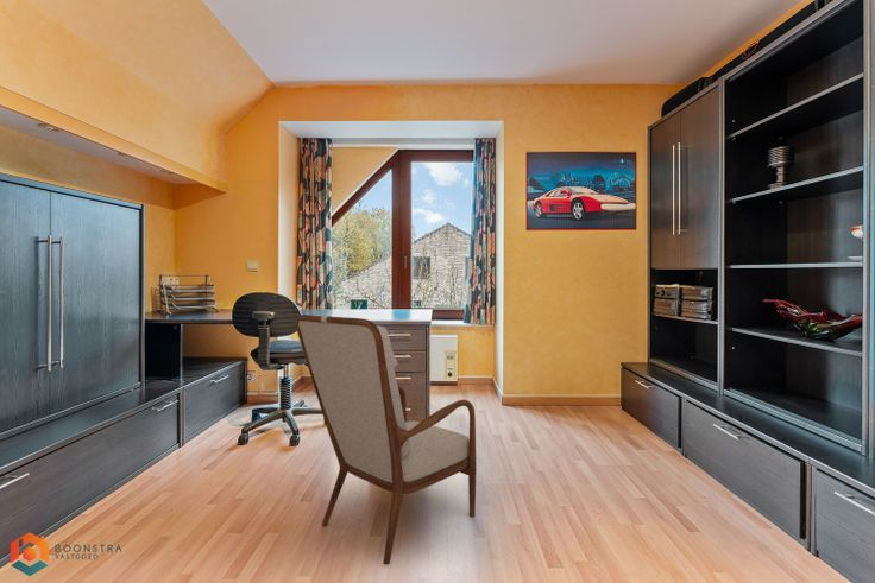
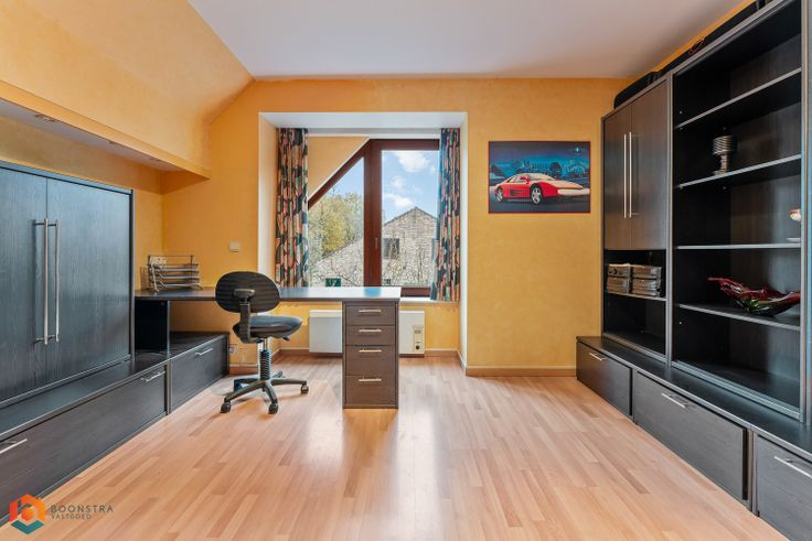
- armchair [295,313,478,565]
